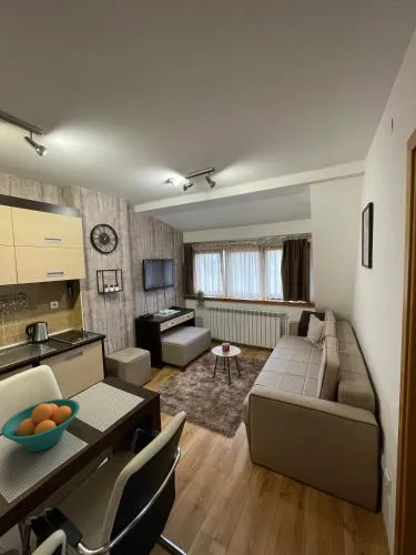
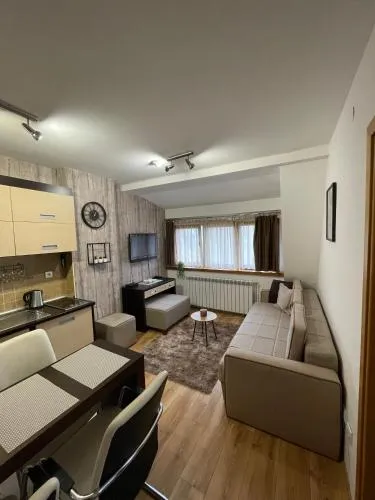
- fruit bowl [0,397,81,453]
